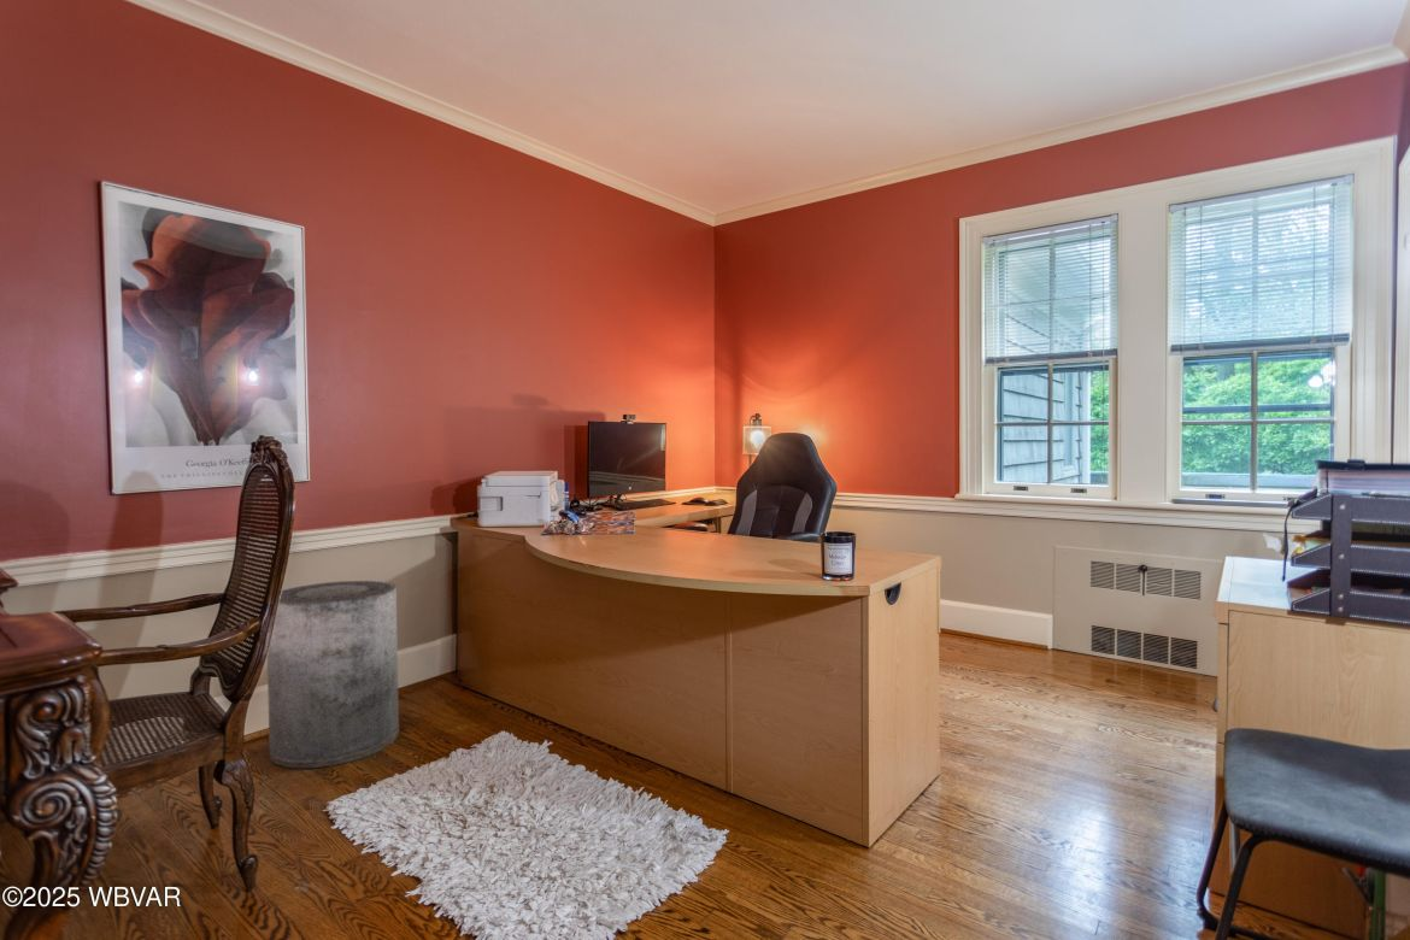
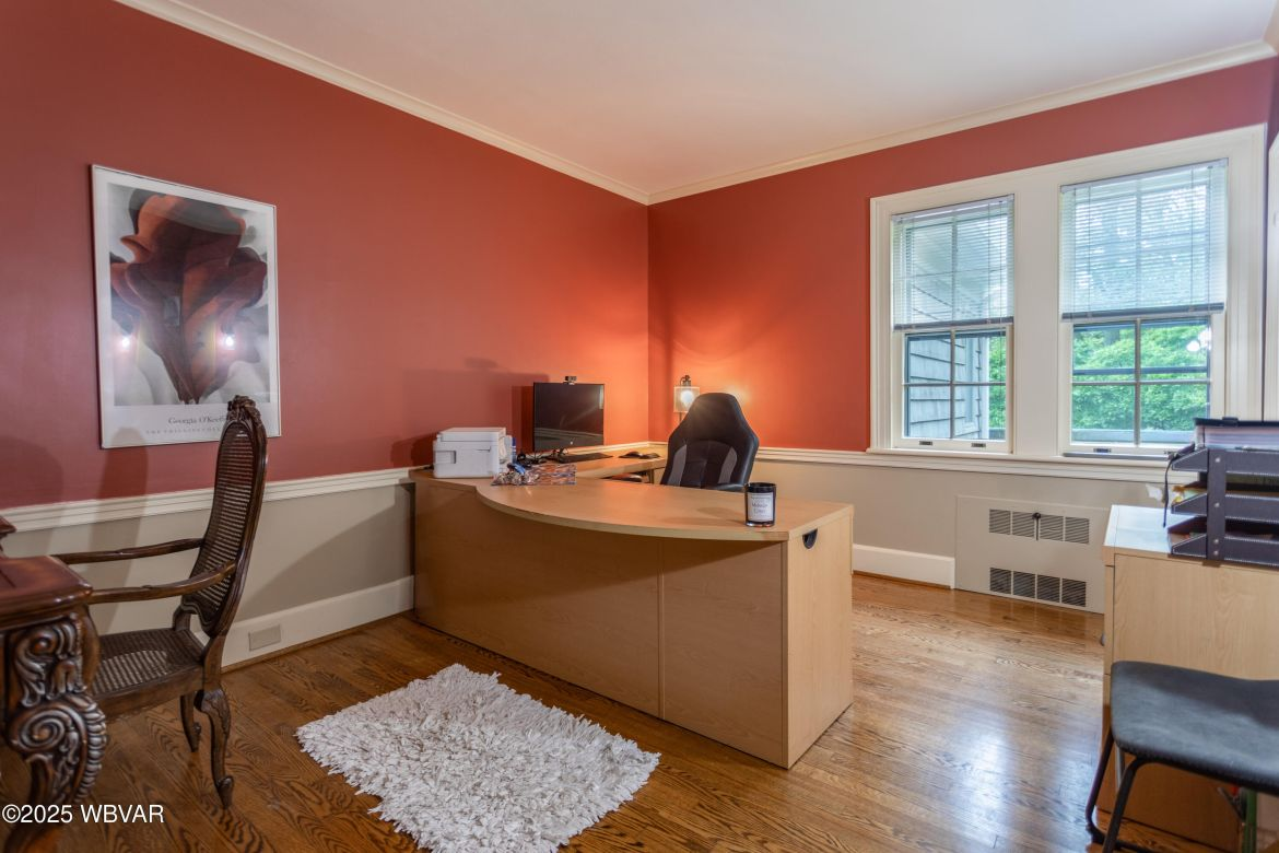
- trash can [266,580,400,769]
